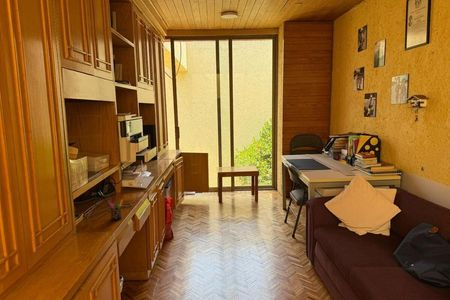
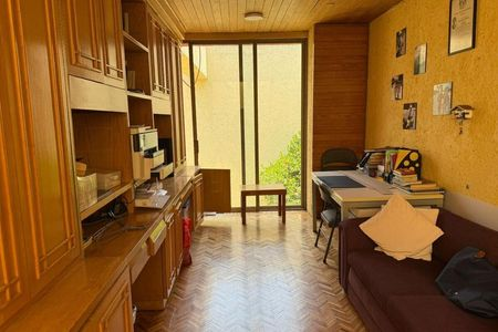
- pen holder [106,198,124,221]
